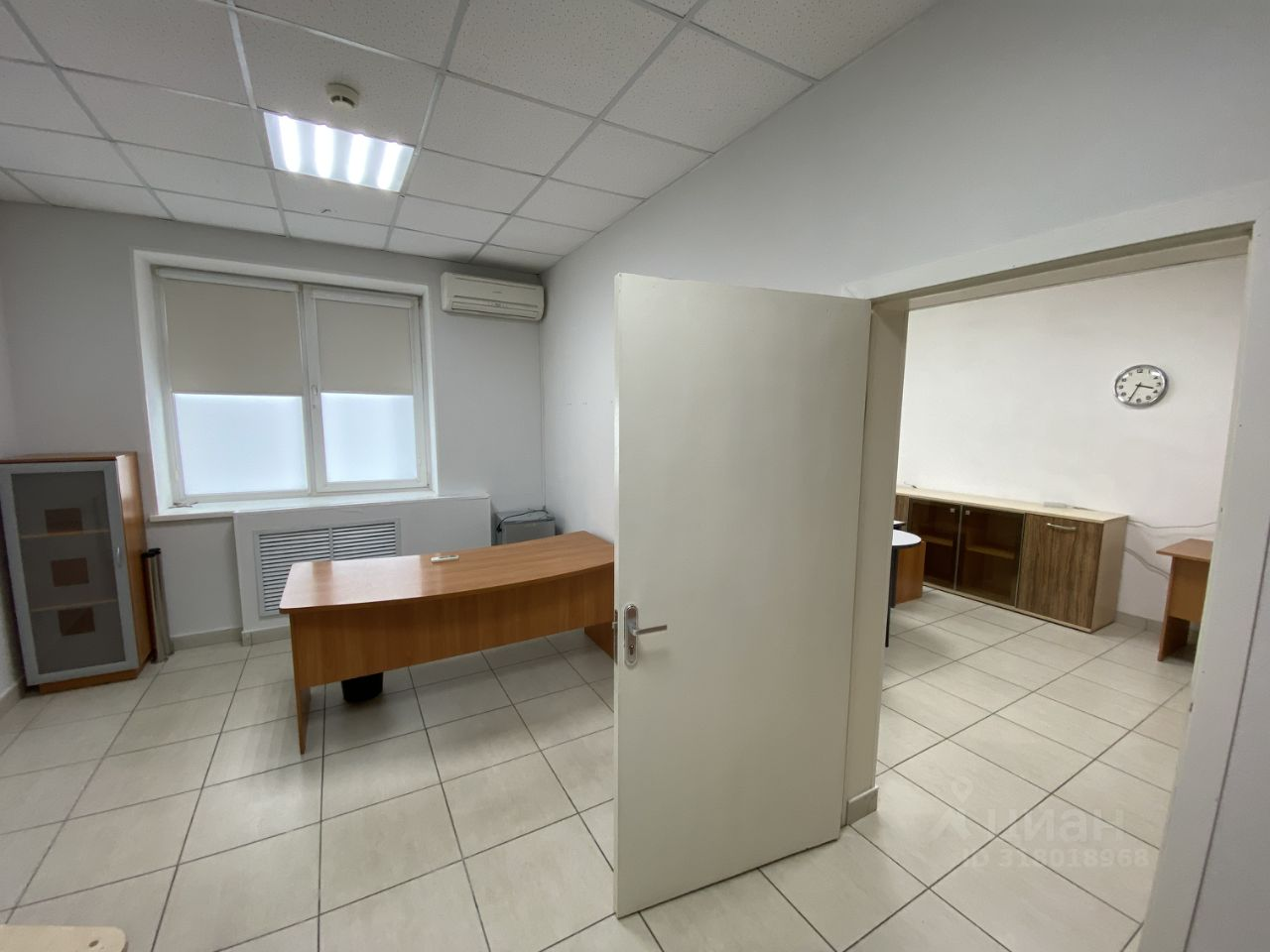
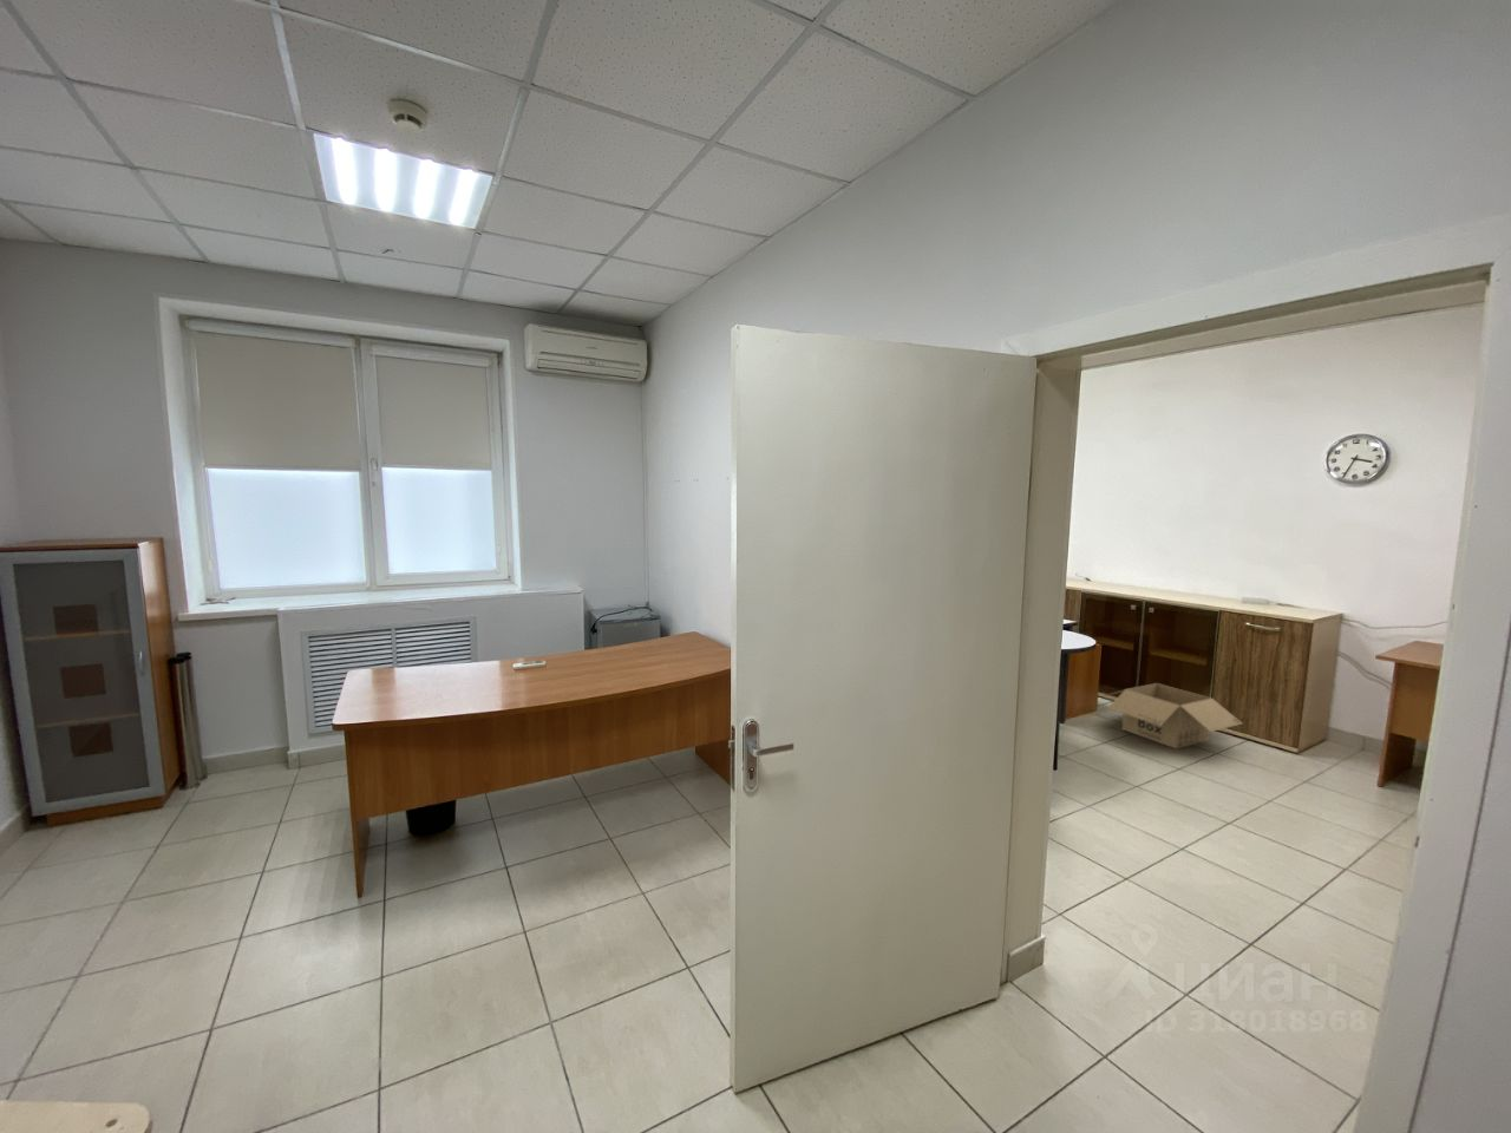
+ cardboard box [1098,682,1243,750]
